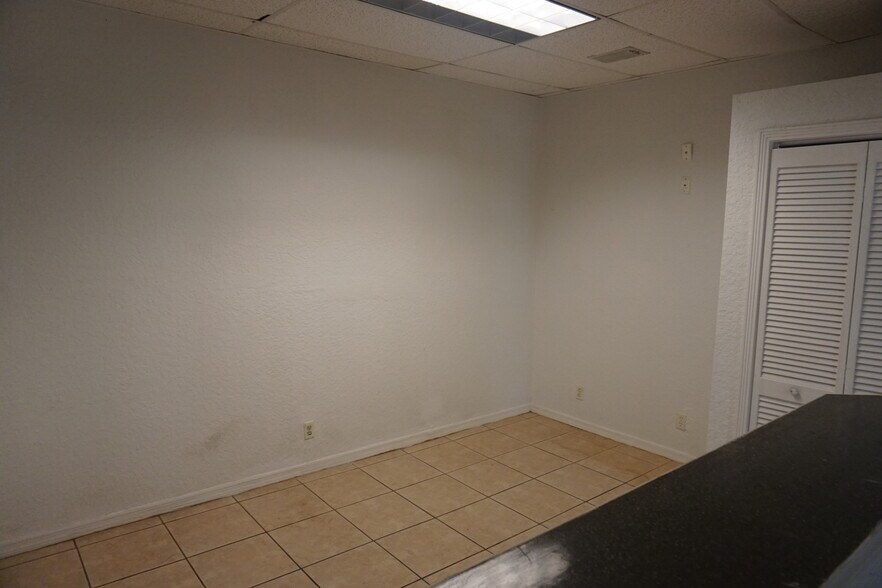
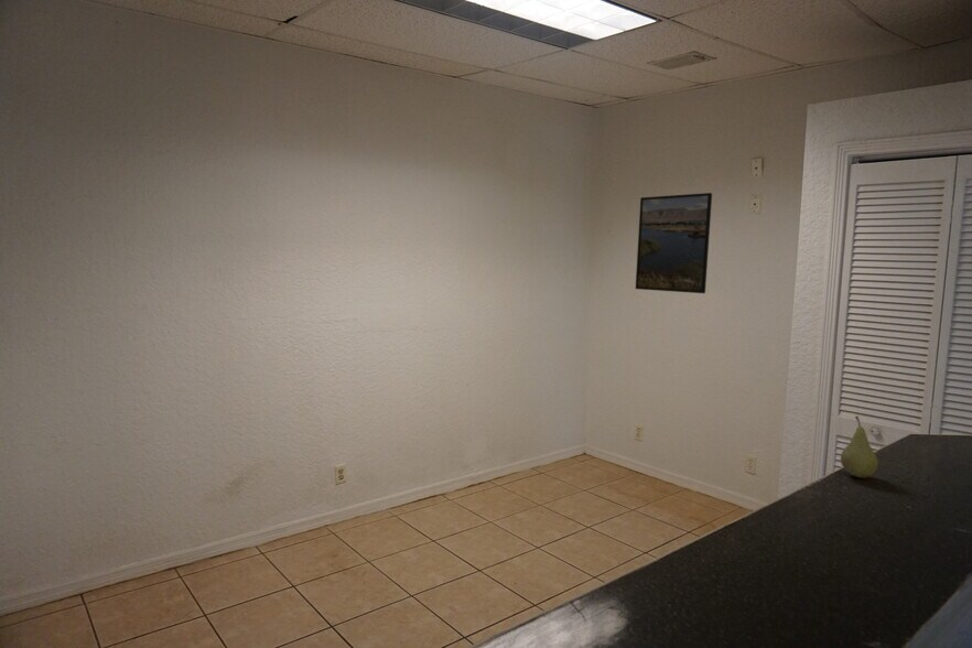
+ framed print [635,192,713,294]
+ fruit [840,414,879,479]
